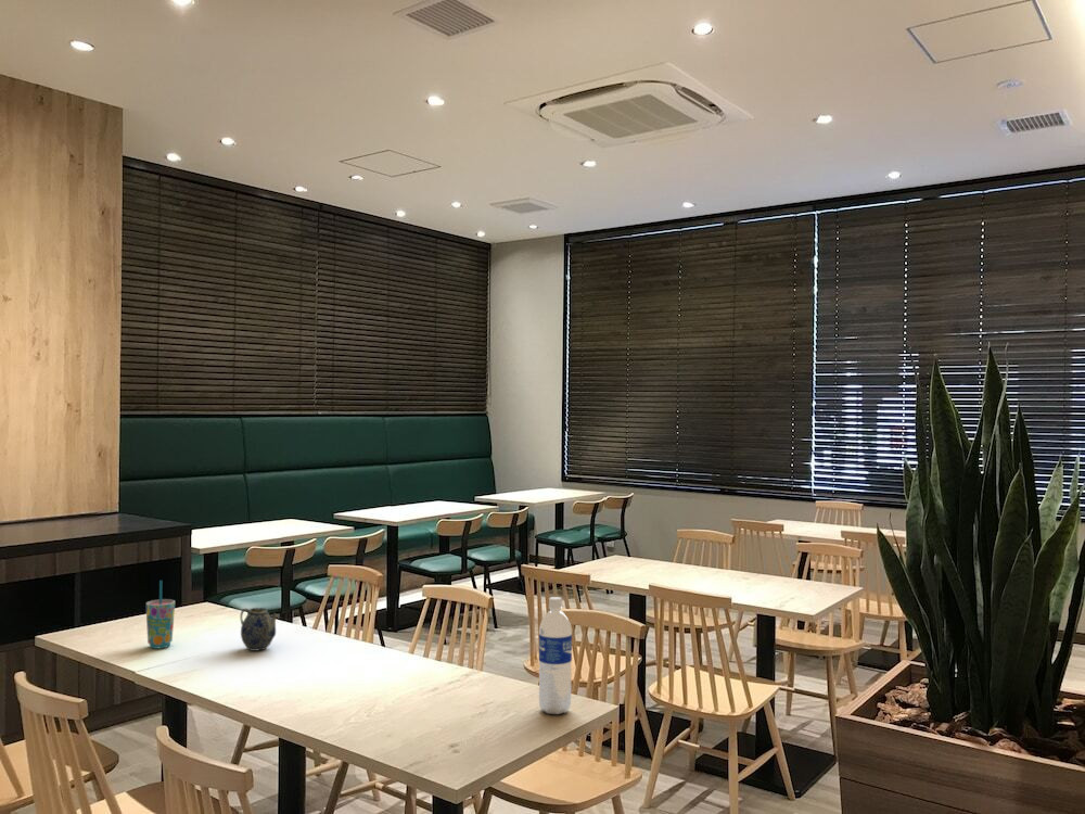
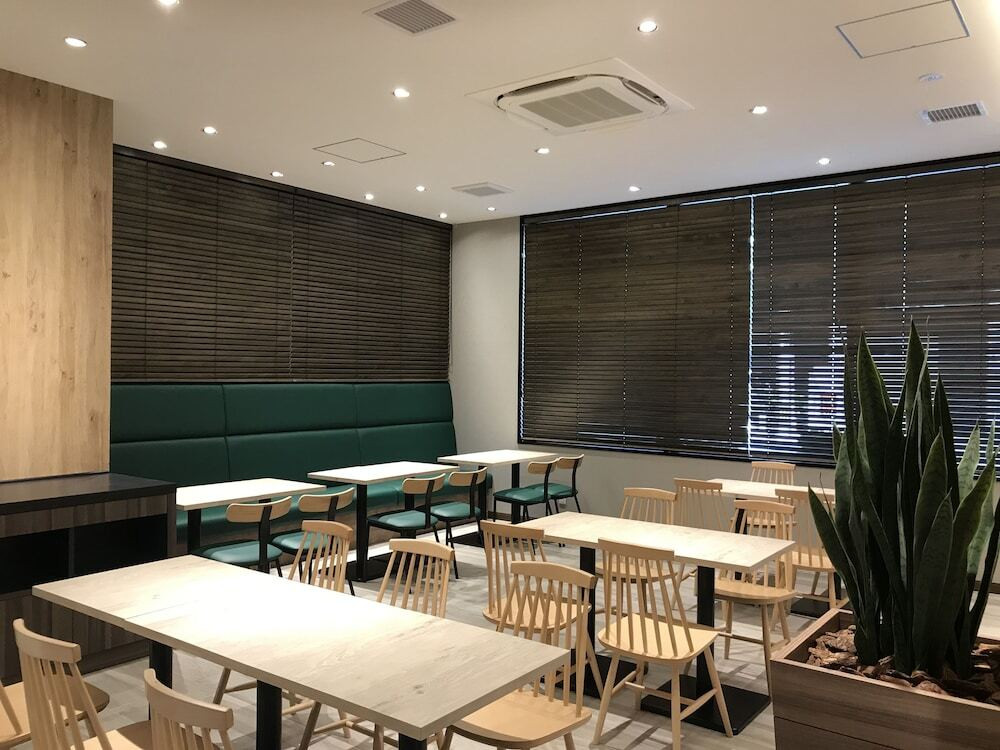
- water bottle [538,596,573,715]
- teapot [239,606,278,652]
- cup [144,580,176,650]
